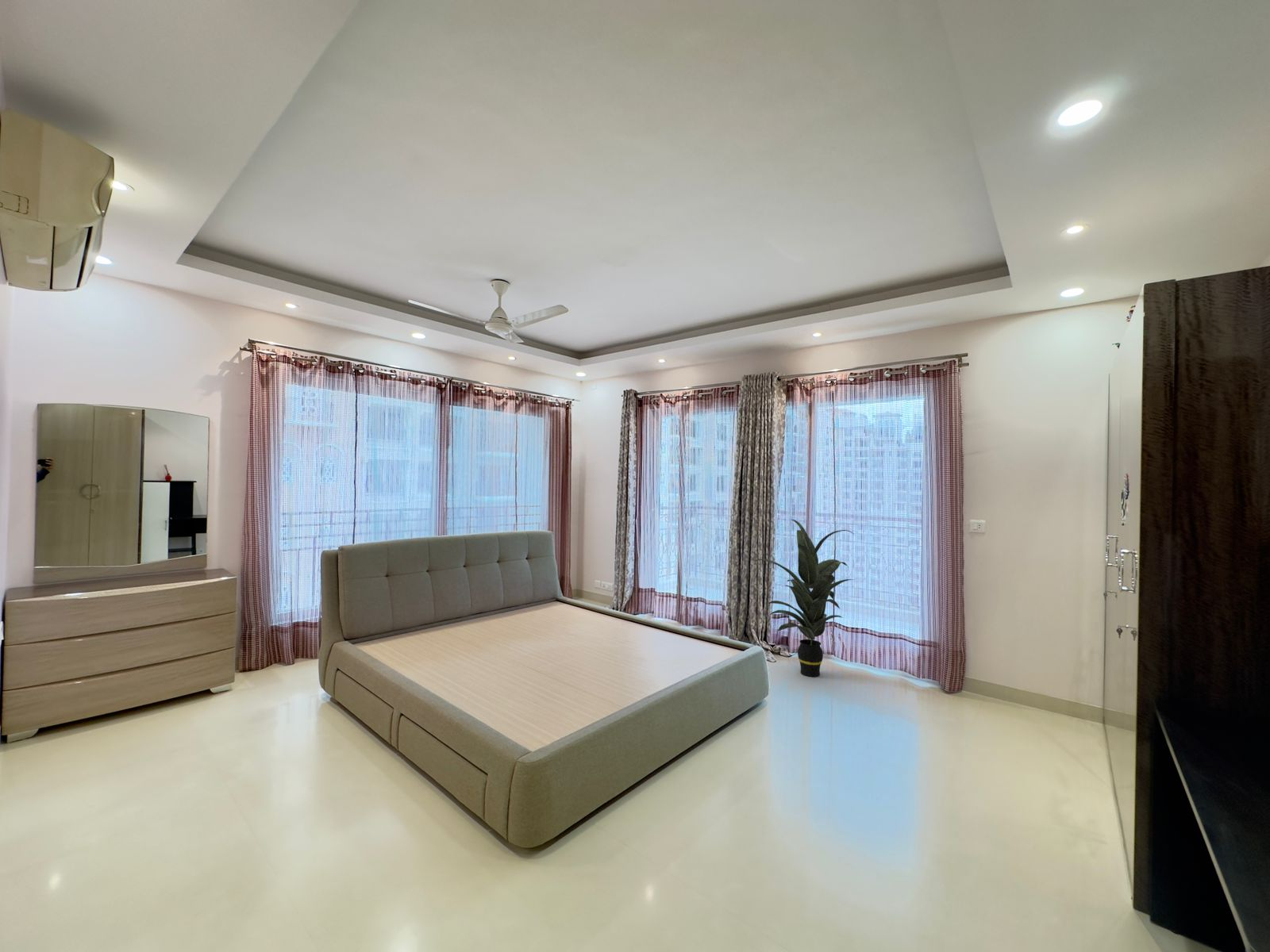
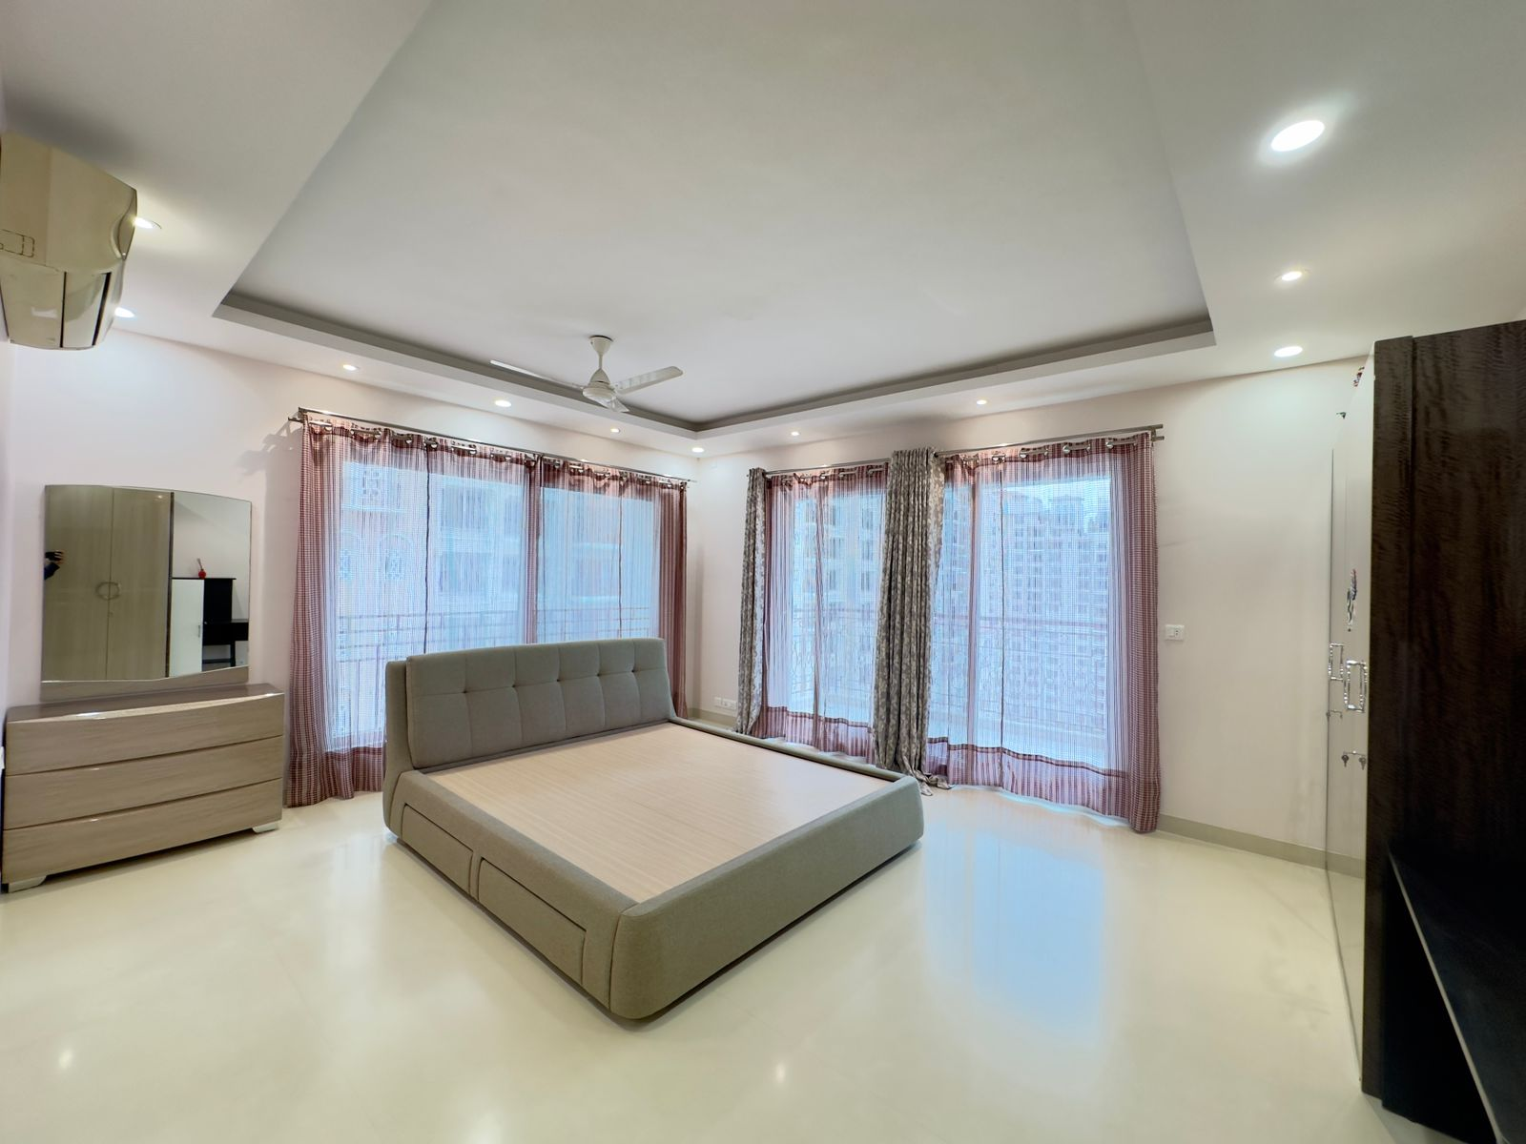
- indoor plant [752,519,856,678]
